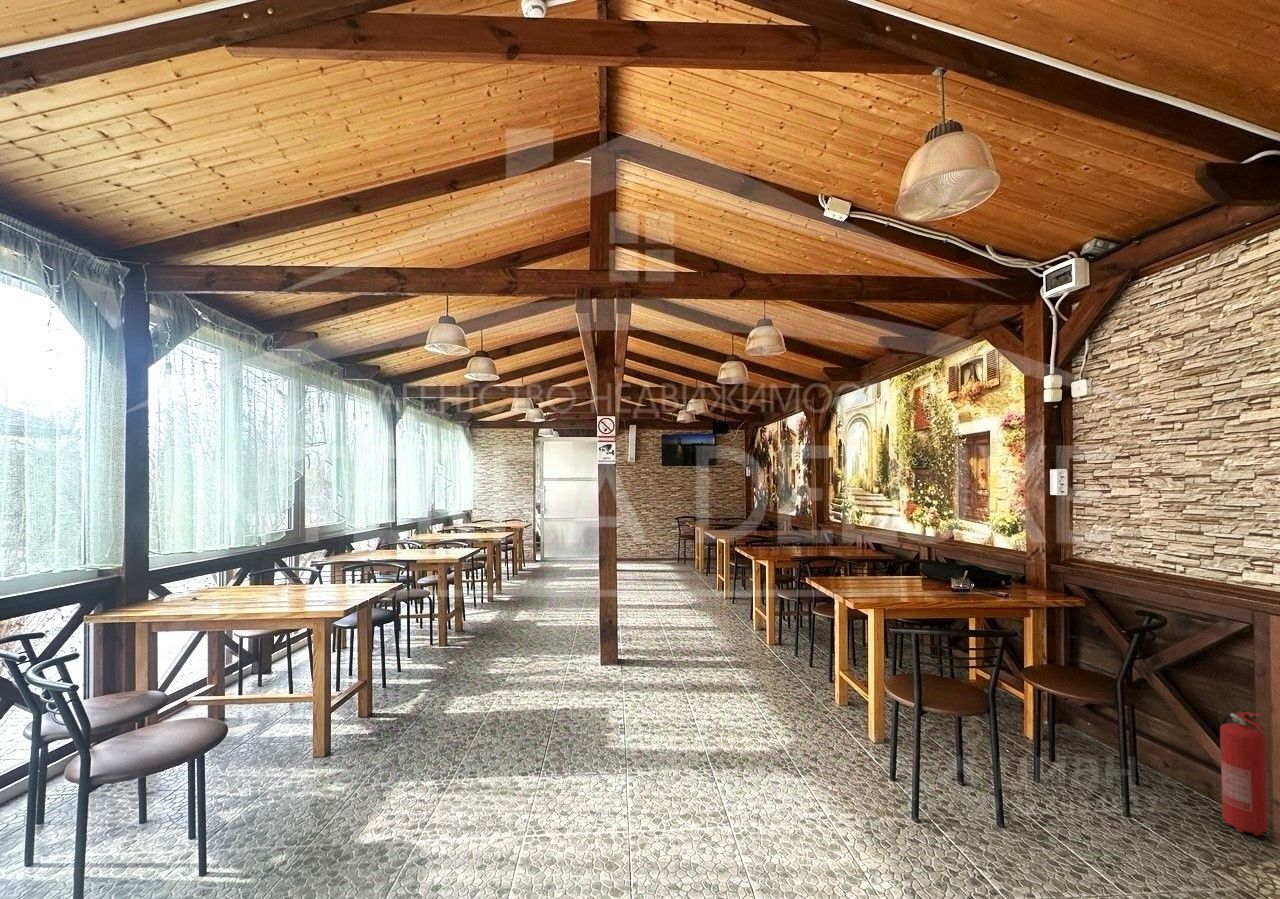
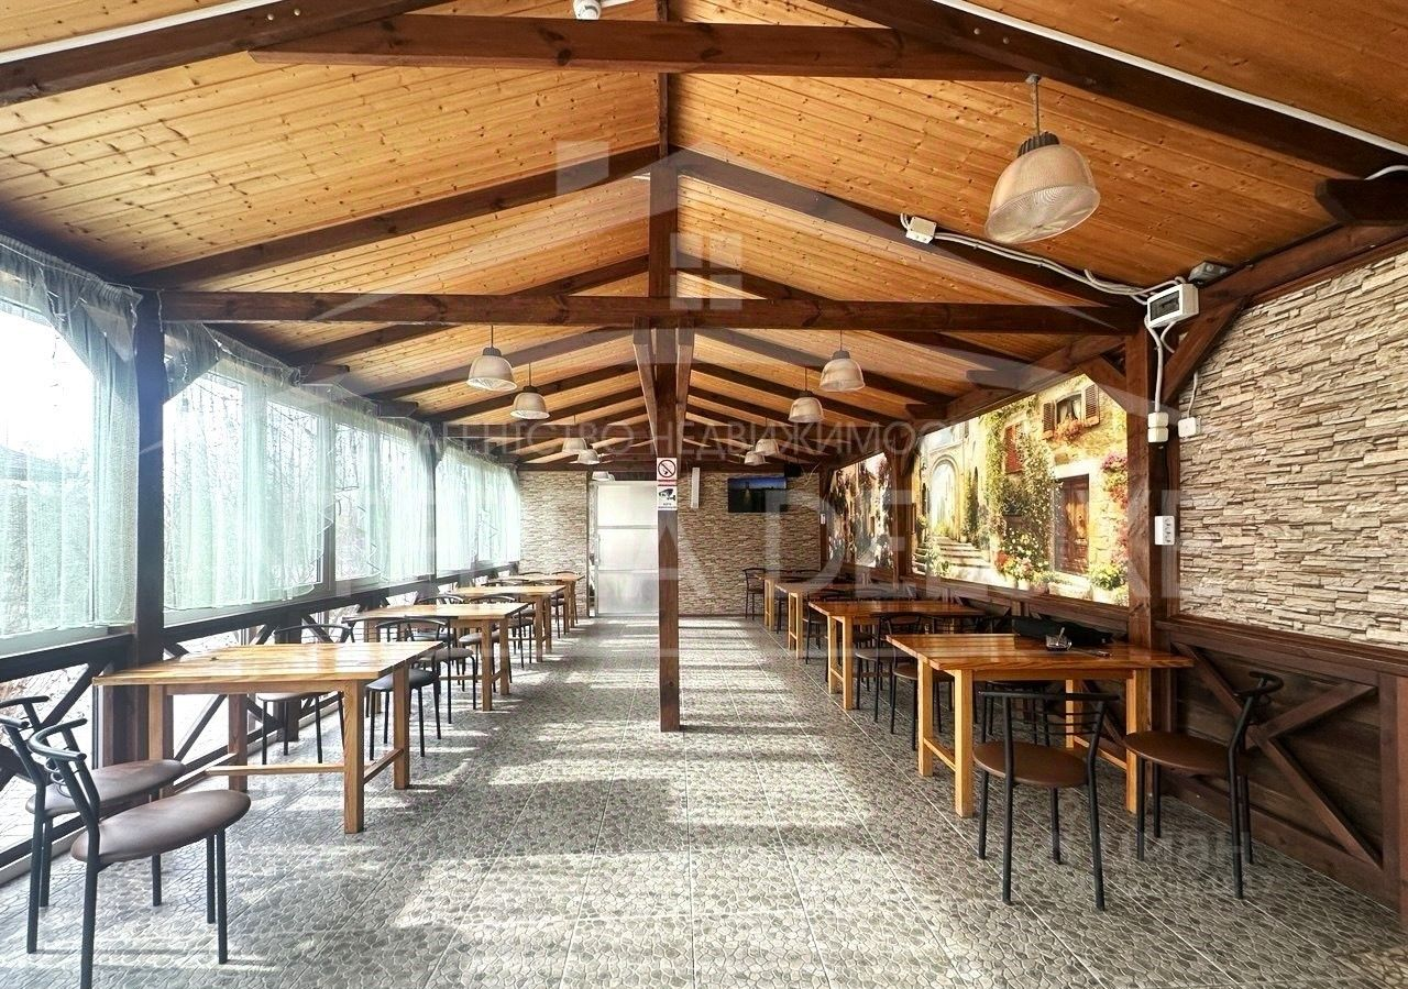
- fire extinguisher [1219,711,1269,837]
